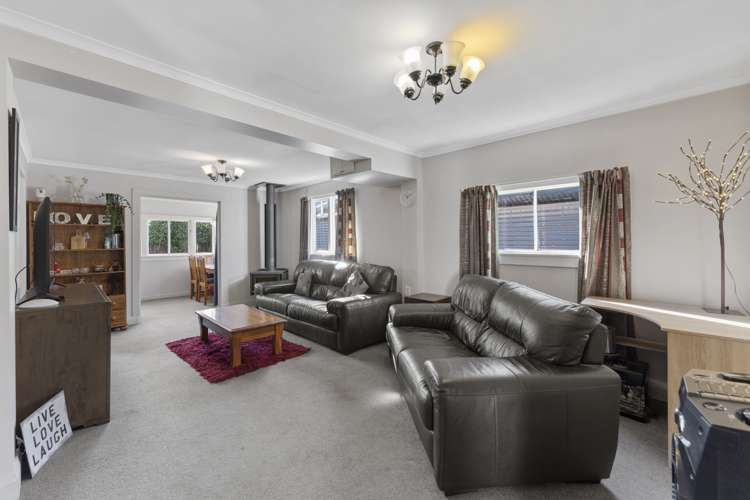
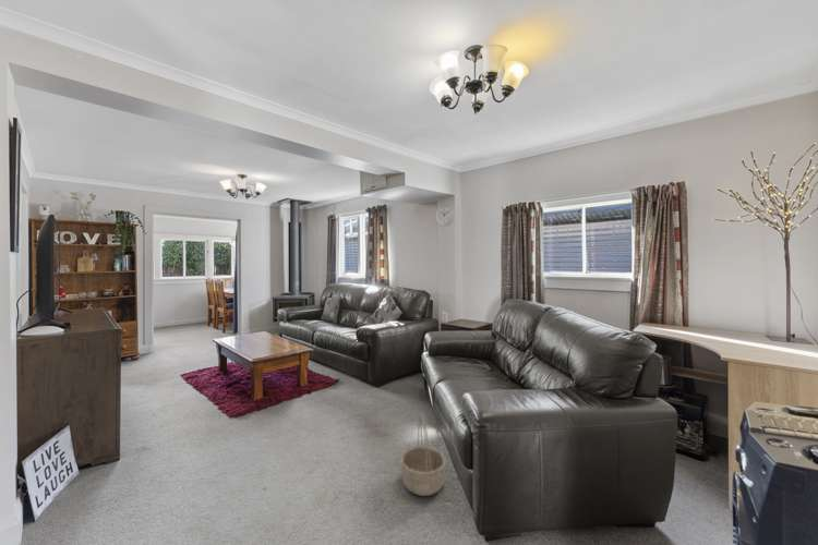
+ basket [399,414,447,497]
